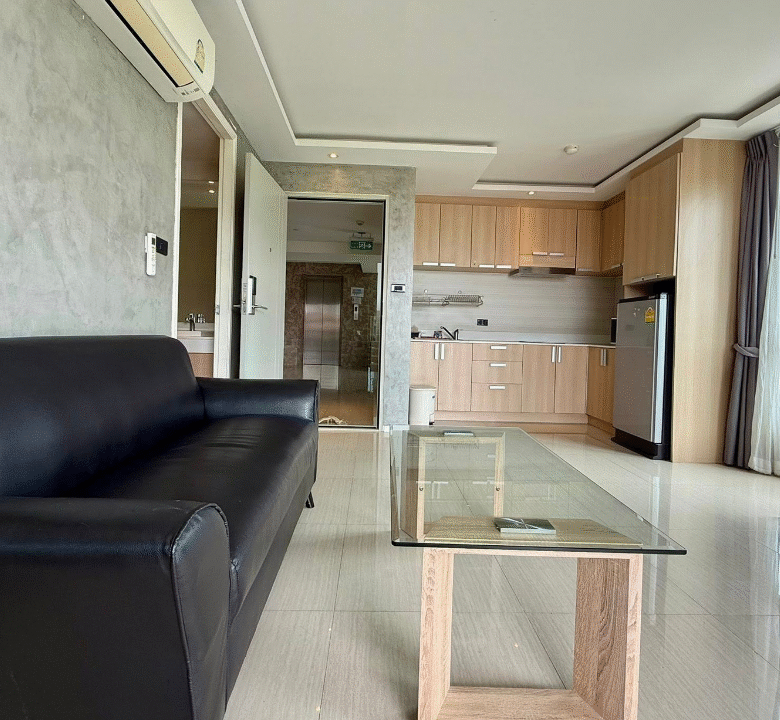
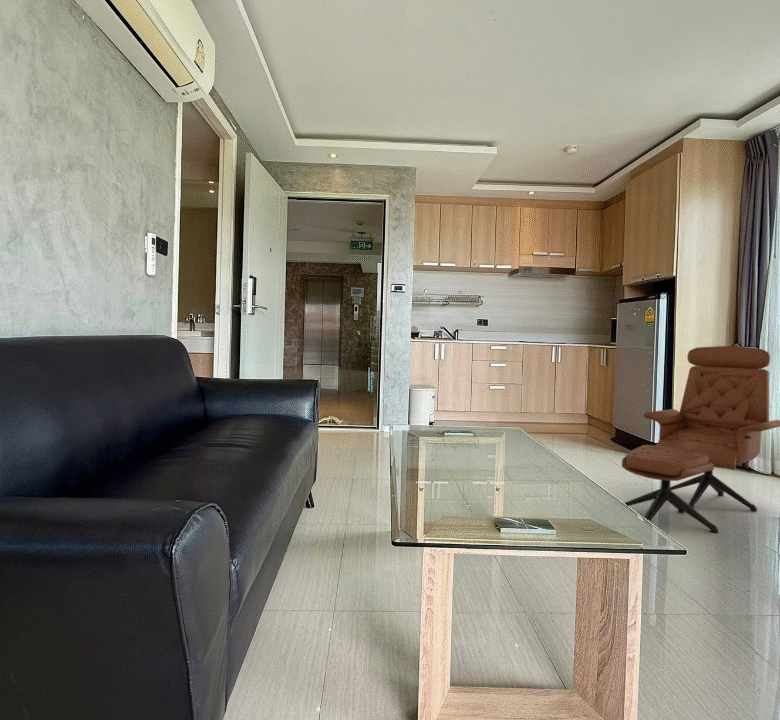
+ lounge chair [621,345,780,534]
